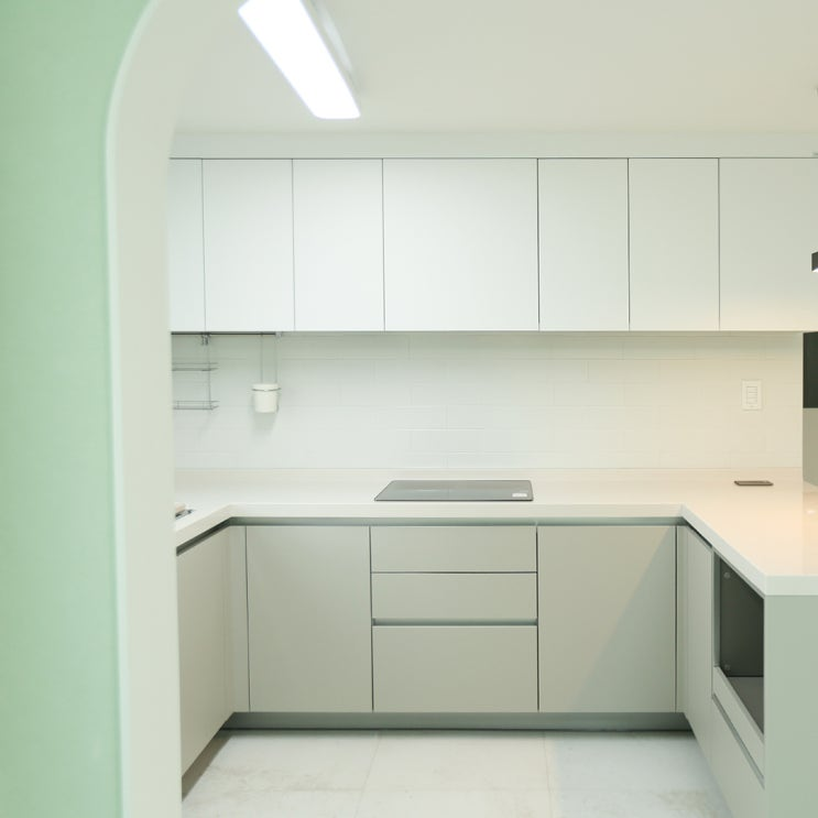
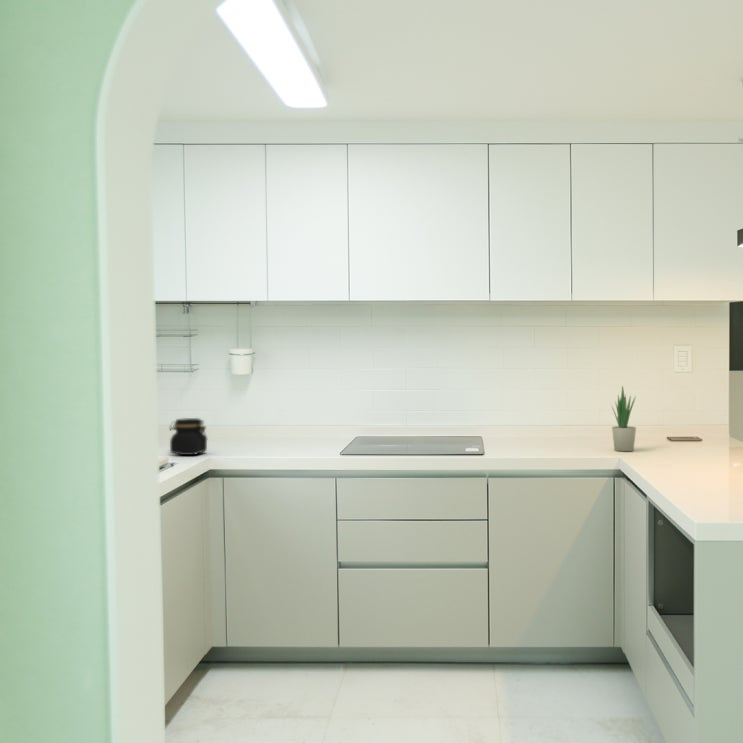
+ potted plant [610,385,637,452]
+ jar [168,417,208,456]
